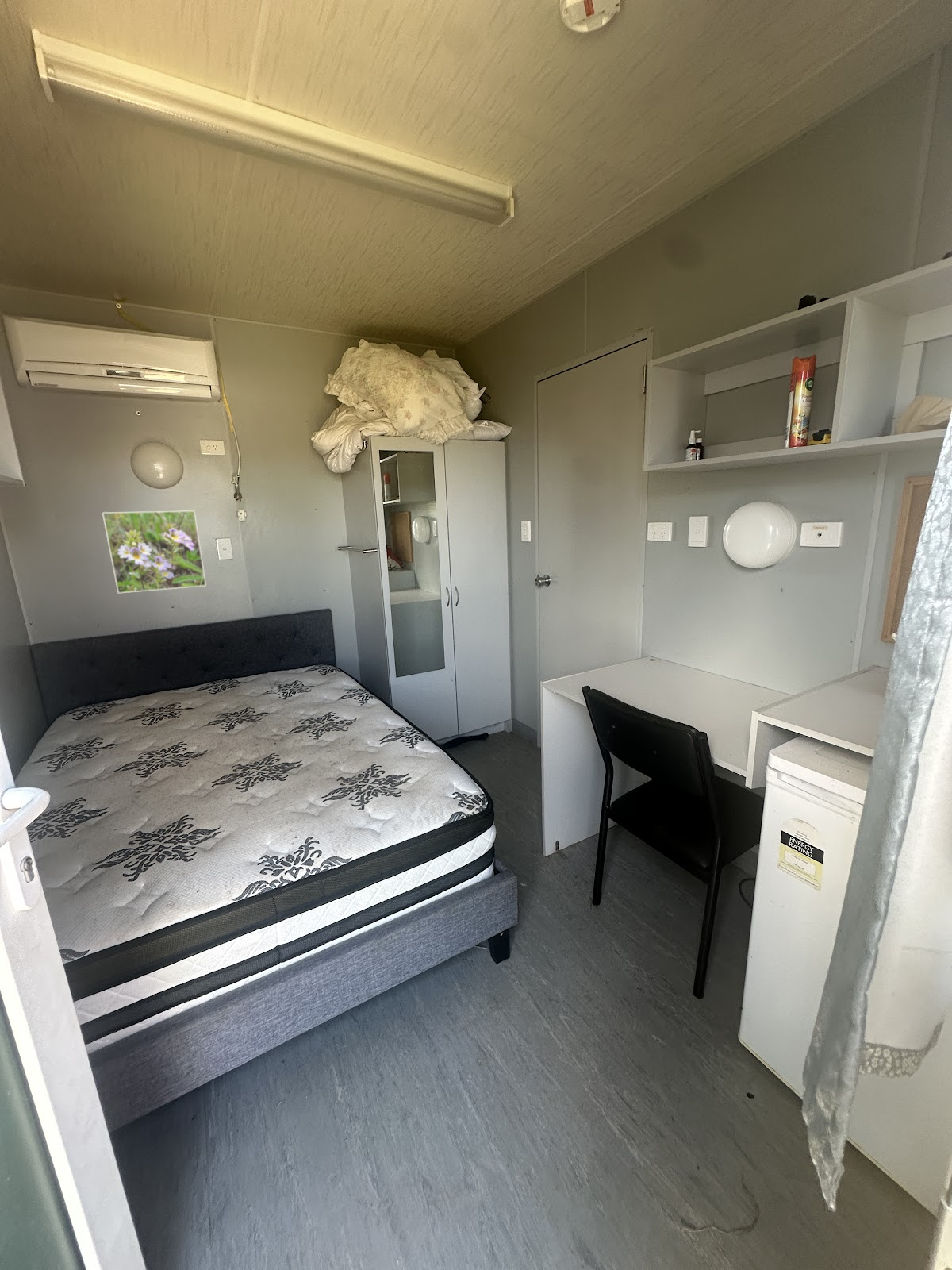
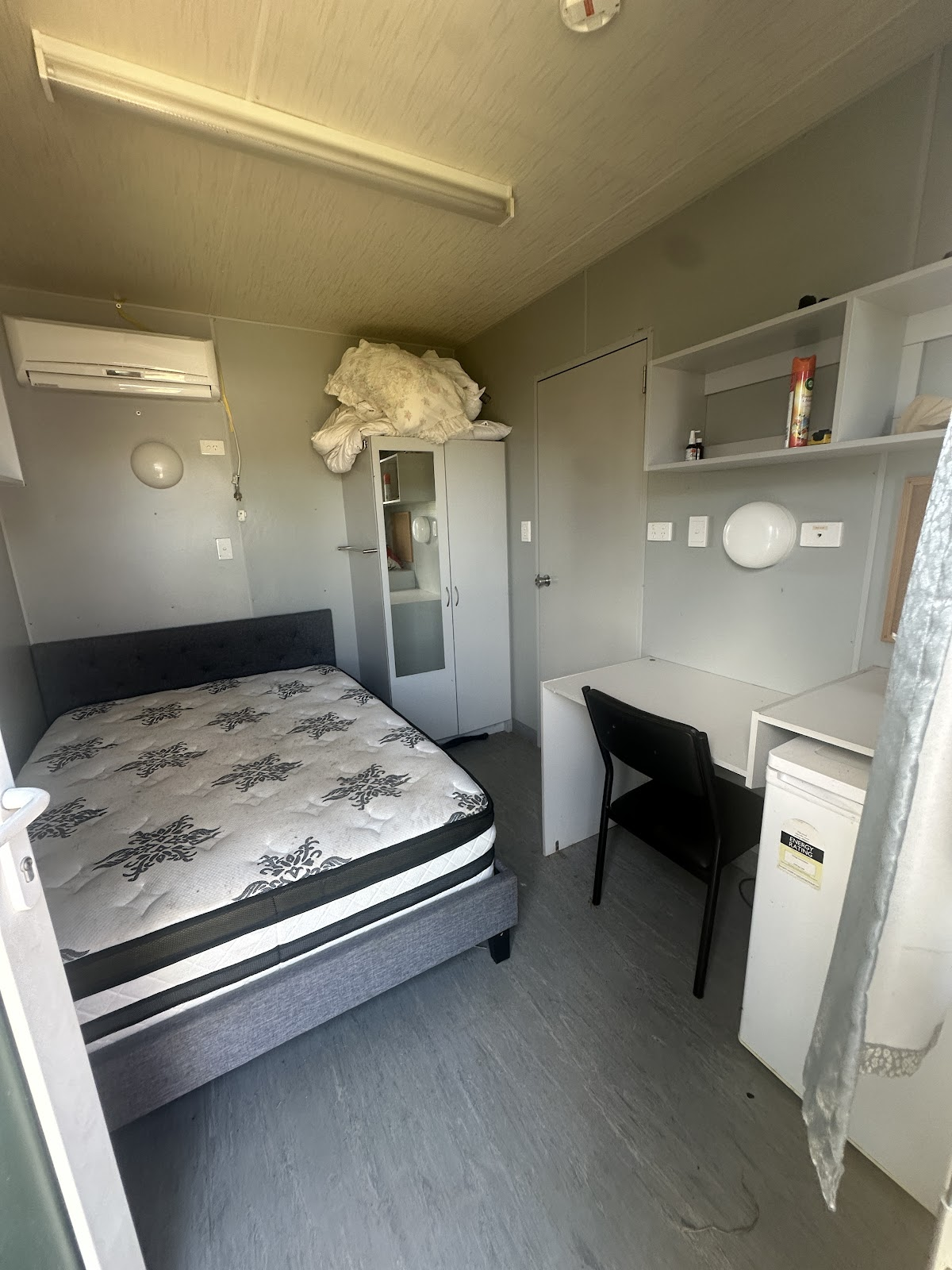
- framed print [102,510,207,594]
